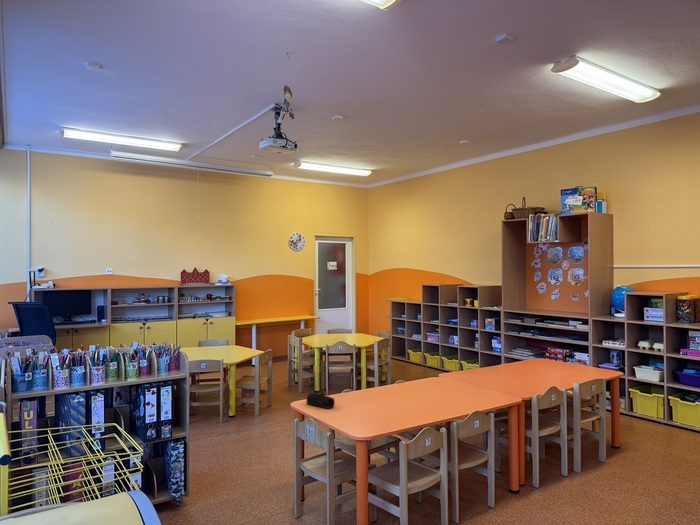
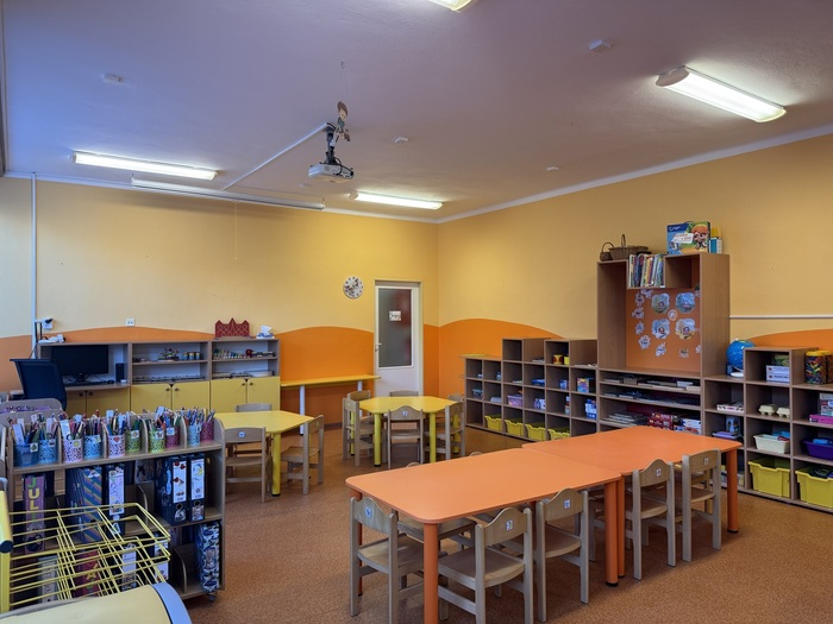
- pencil case [305,390,336,410]
